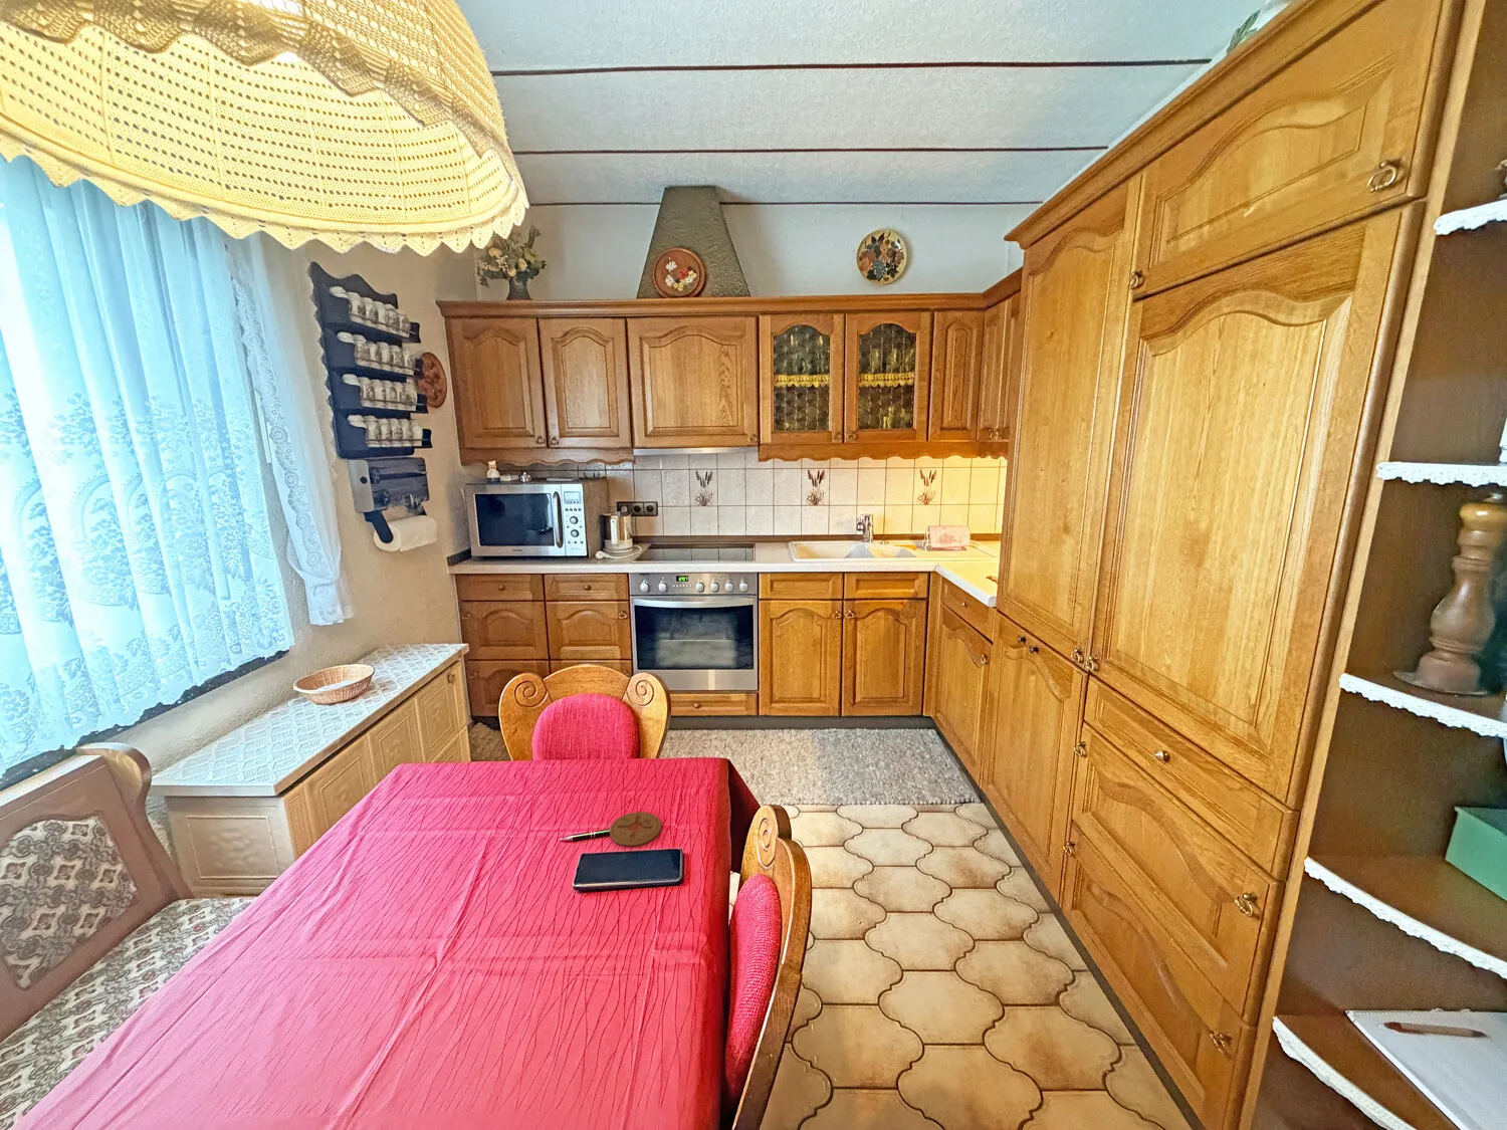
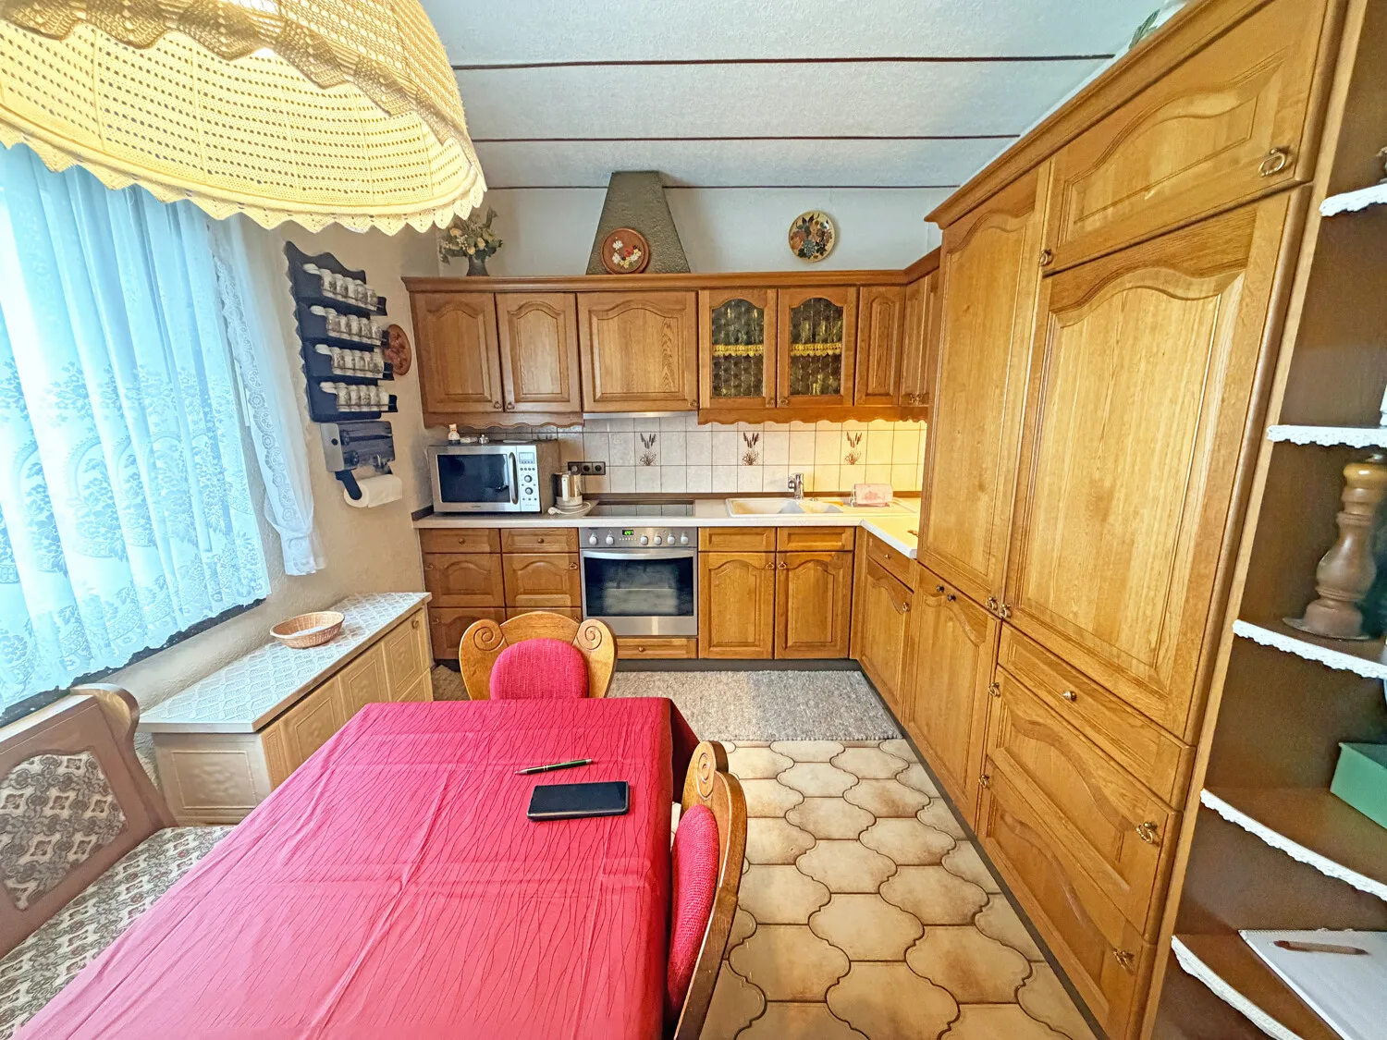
- coaster [609,811,662,846]
